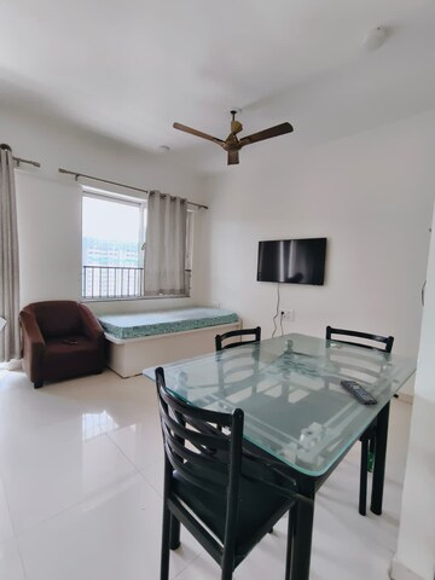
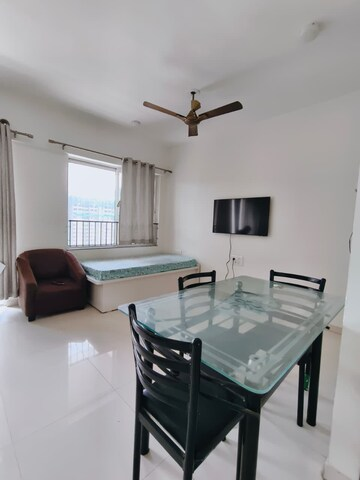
- remote control [340,379,379,406]
